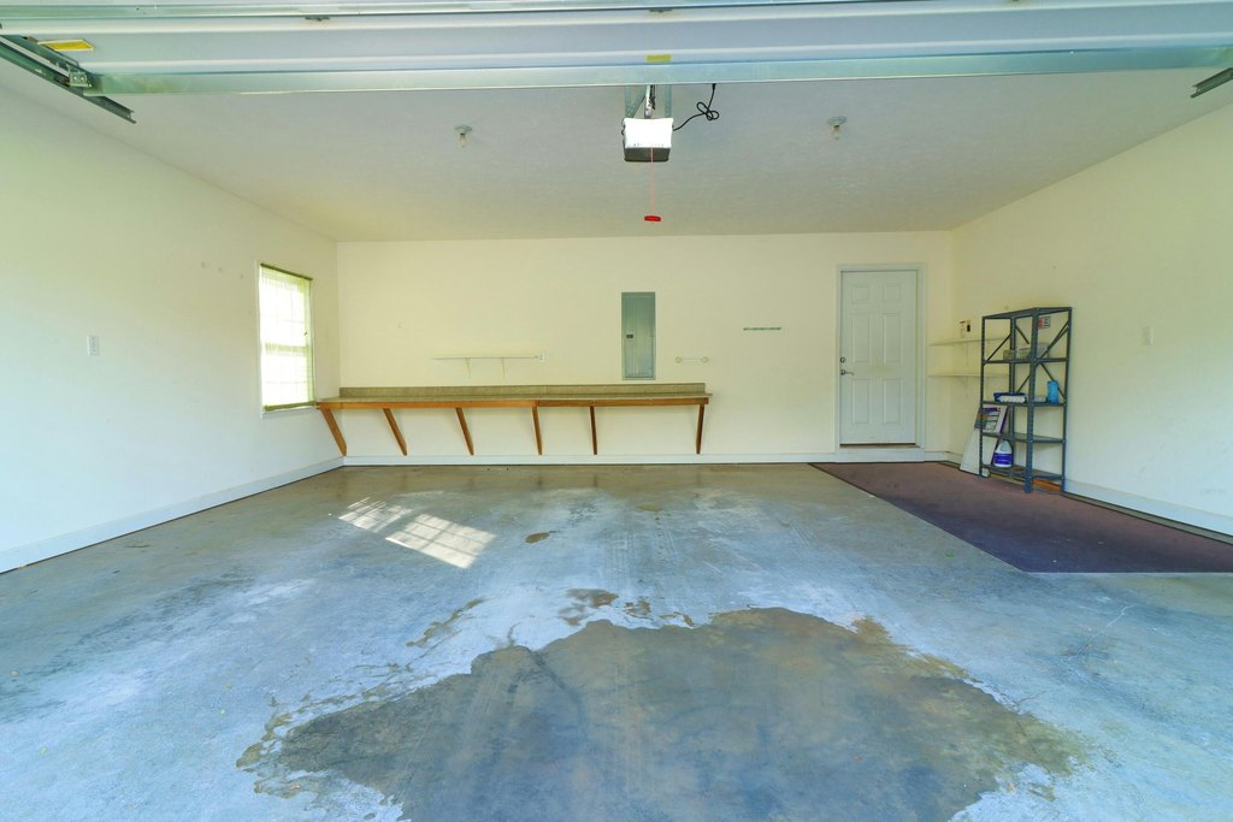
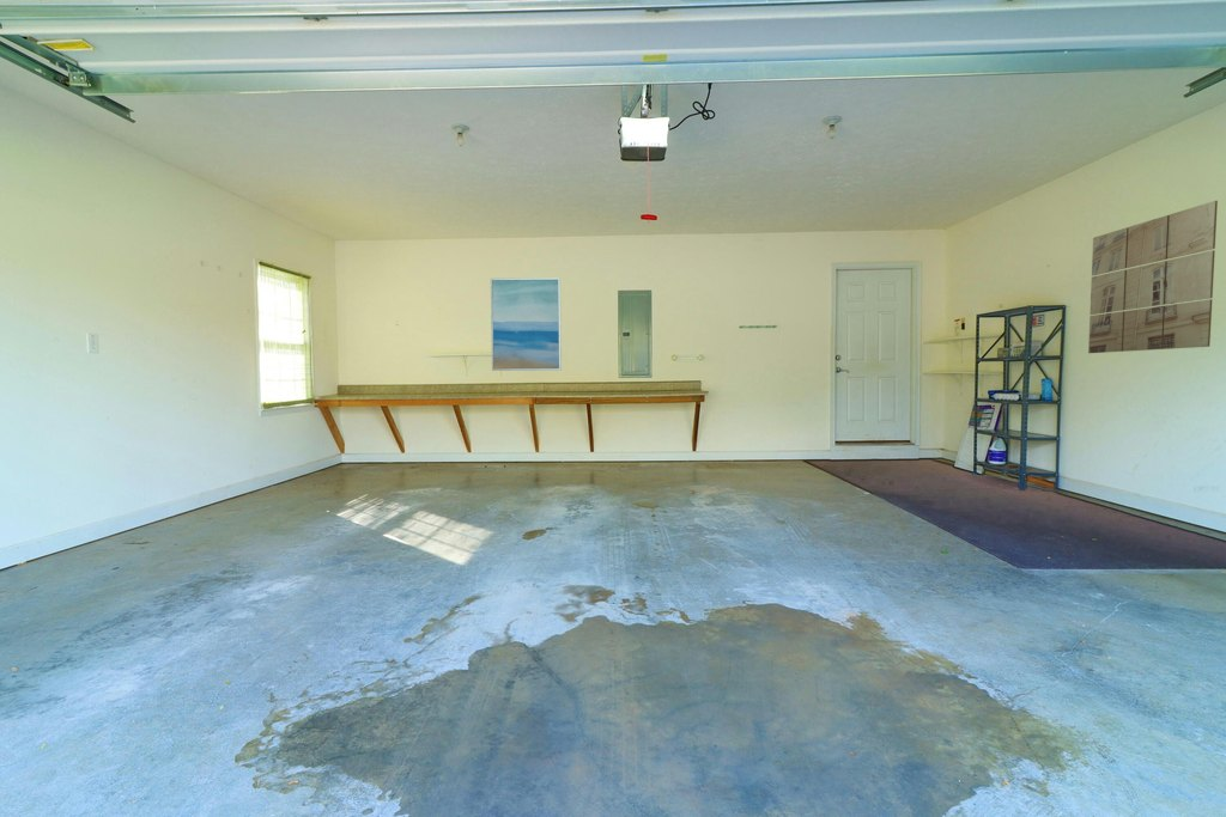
+ wall art [1087,200,1219,354]
+ wall art [490,276,563,372]
